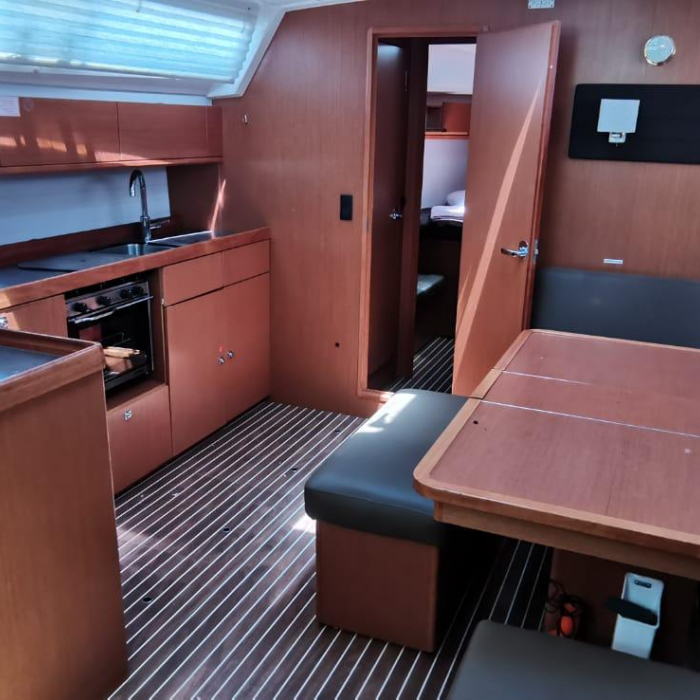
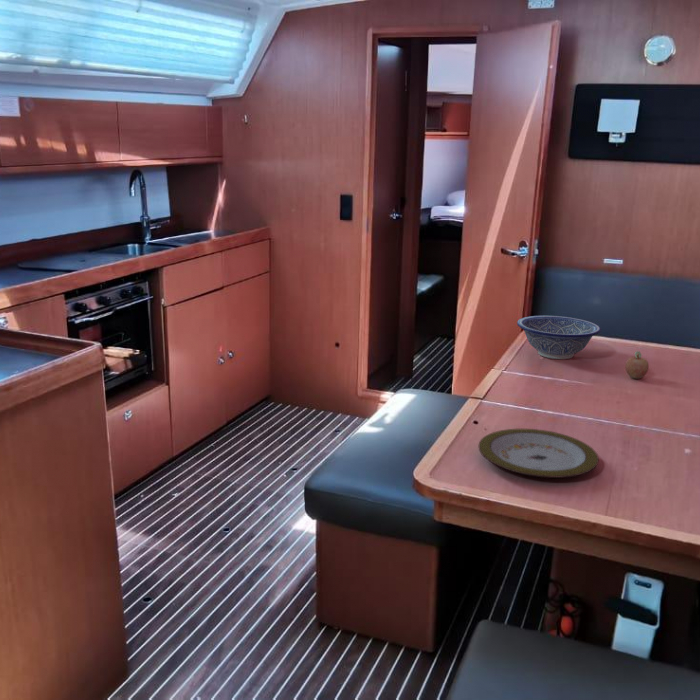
+ decorative bowl [516,315,602,360]
+ plate [477,428,600,479]
+ fruit [624,350,650,380]
